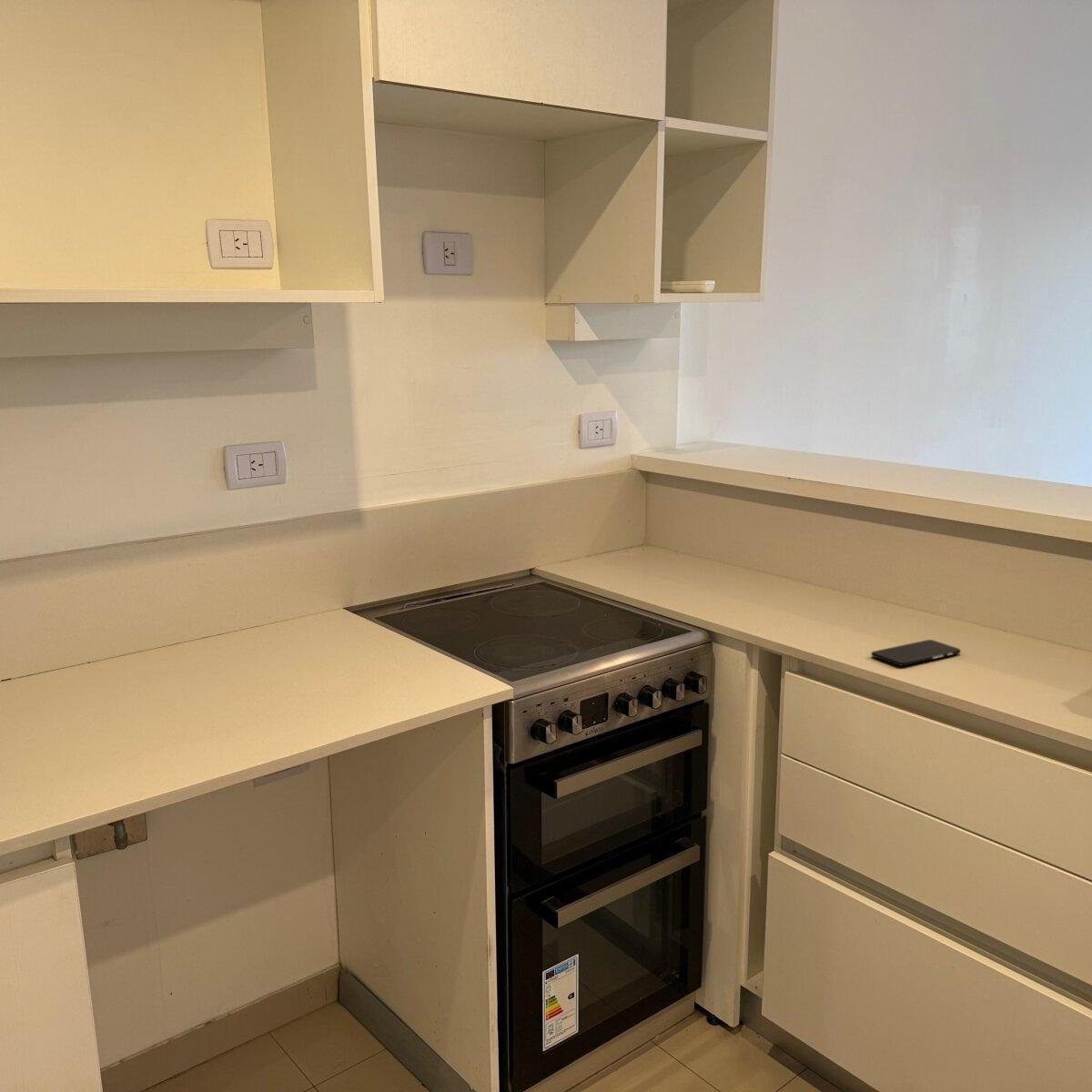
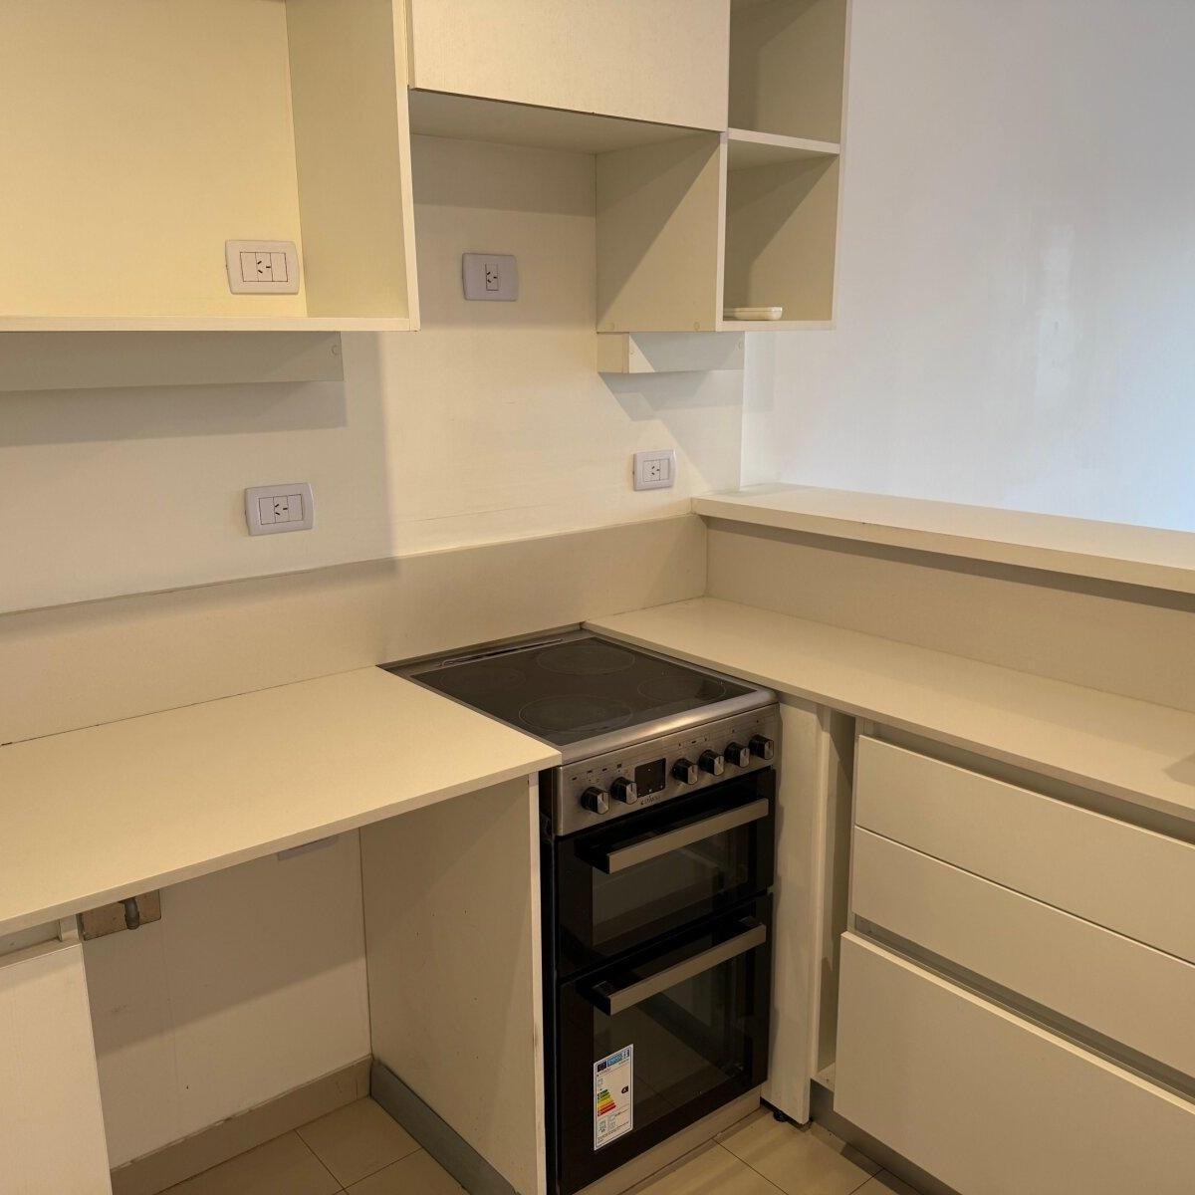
- smartphone [870,639,962,667]
